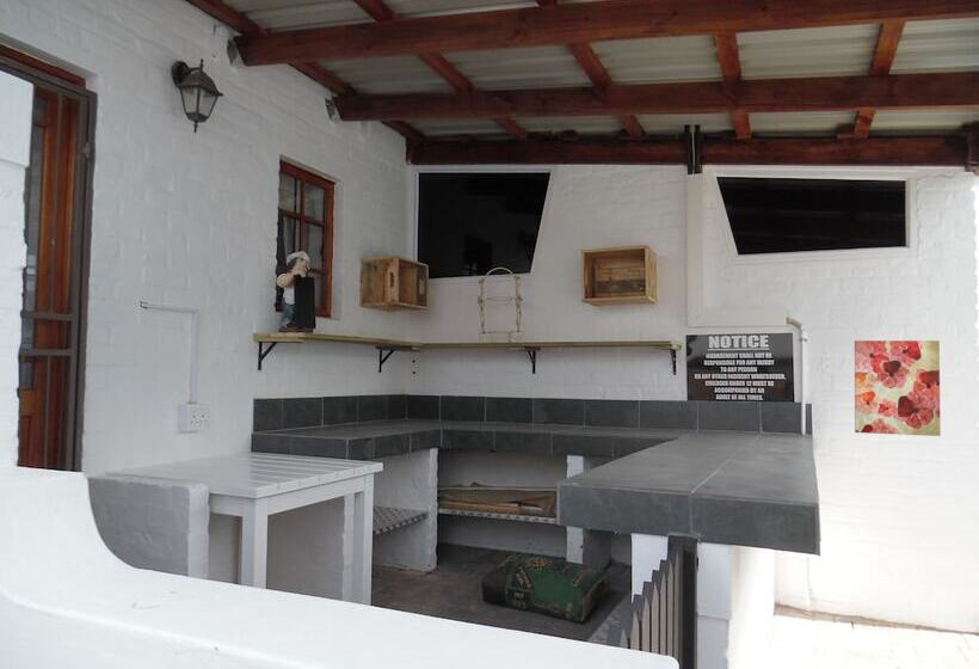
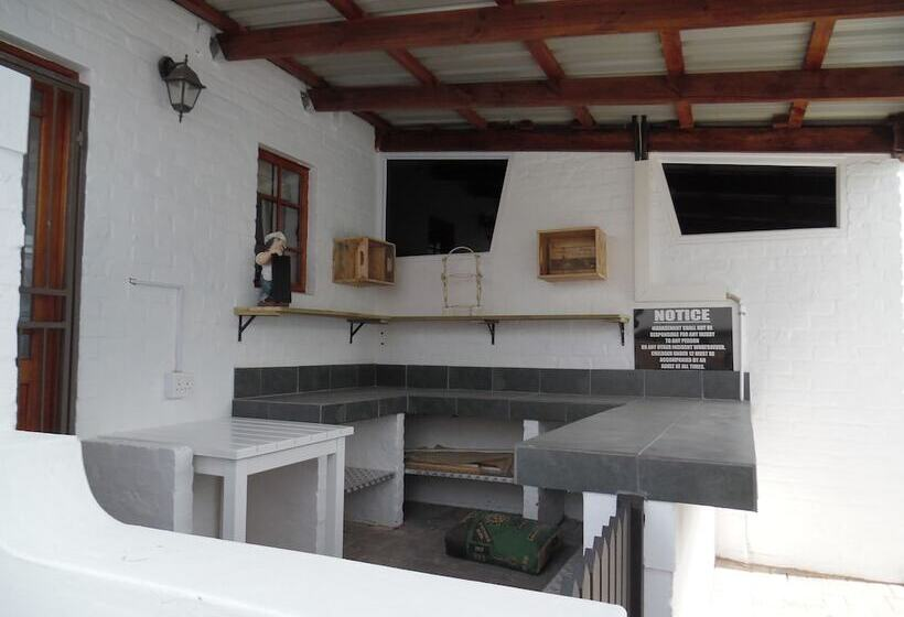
- wall art [854,339,942,437]
